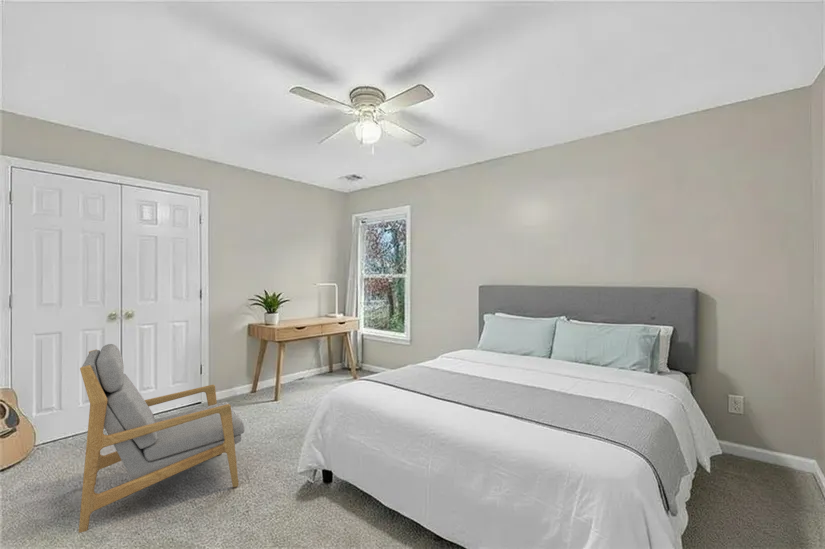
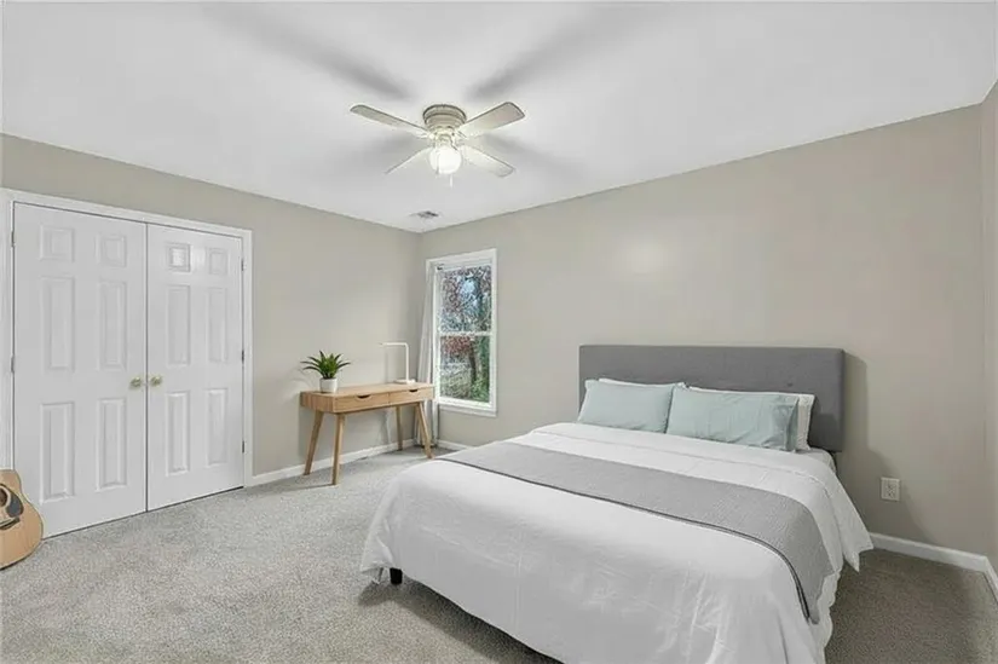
- armchair [78,343,245,534]
